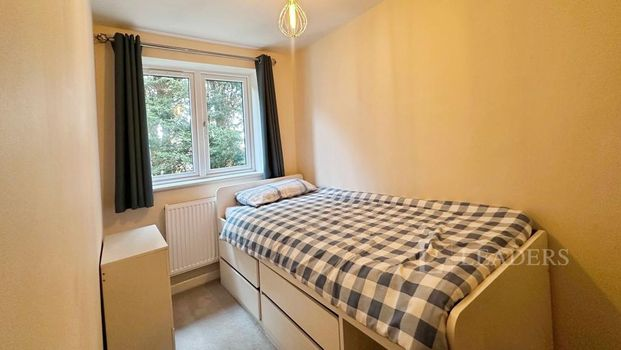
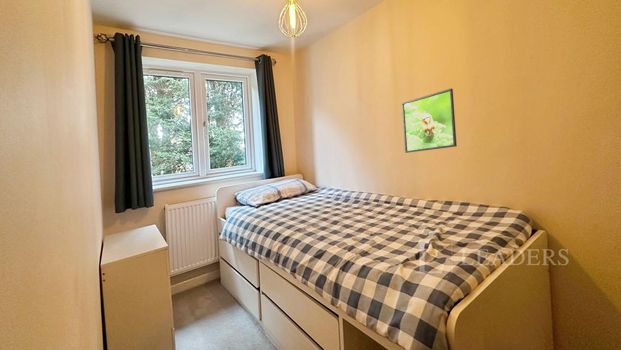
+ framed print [401,87,458,154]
